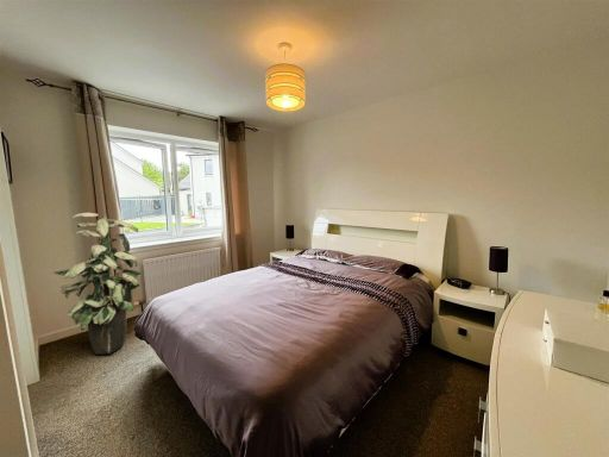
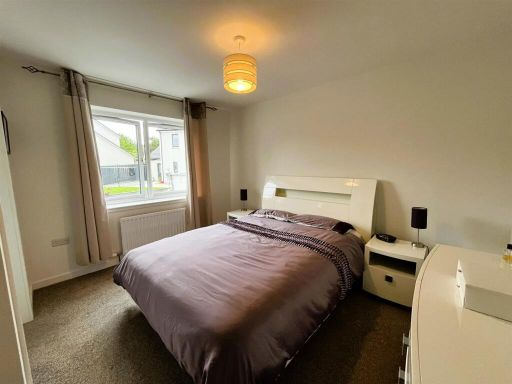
- indoor plant [51,212,145,356]
